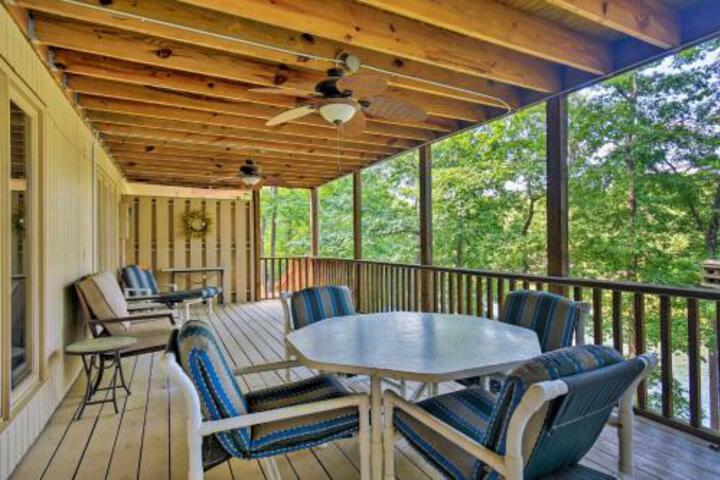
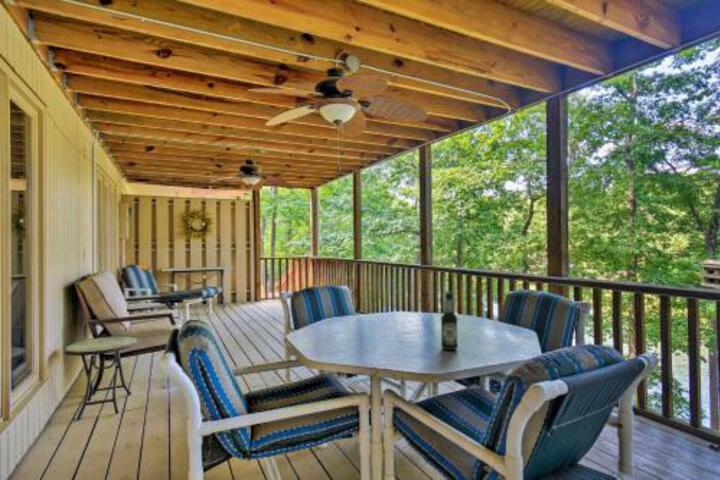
+ bottle [440,291,459,351]
